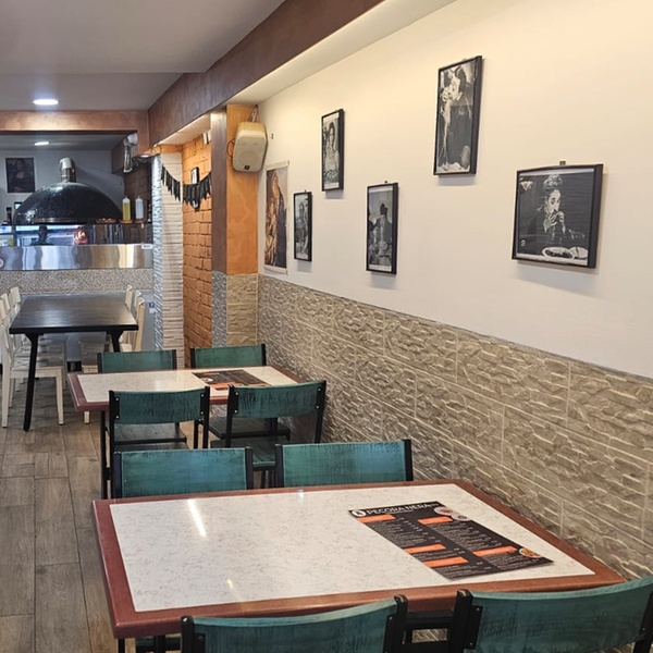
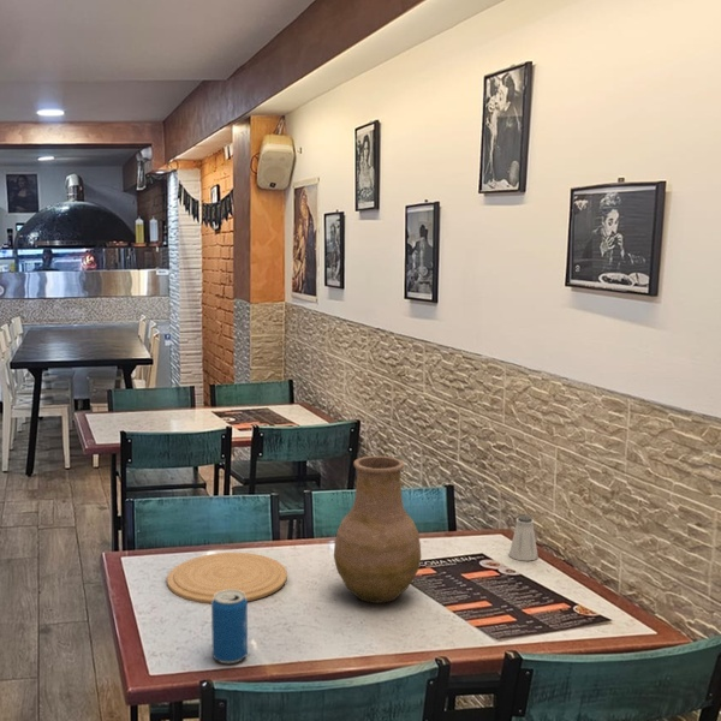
+ beverage can [210,590,249,665]
+ vase [333,455,422,604]
+ plate [166,552,288,604]
+ saltshaker [508,514,538,562]
